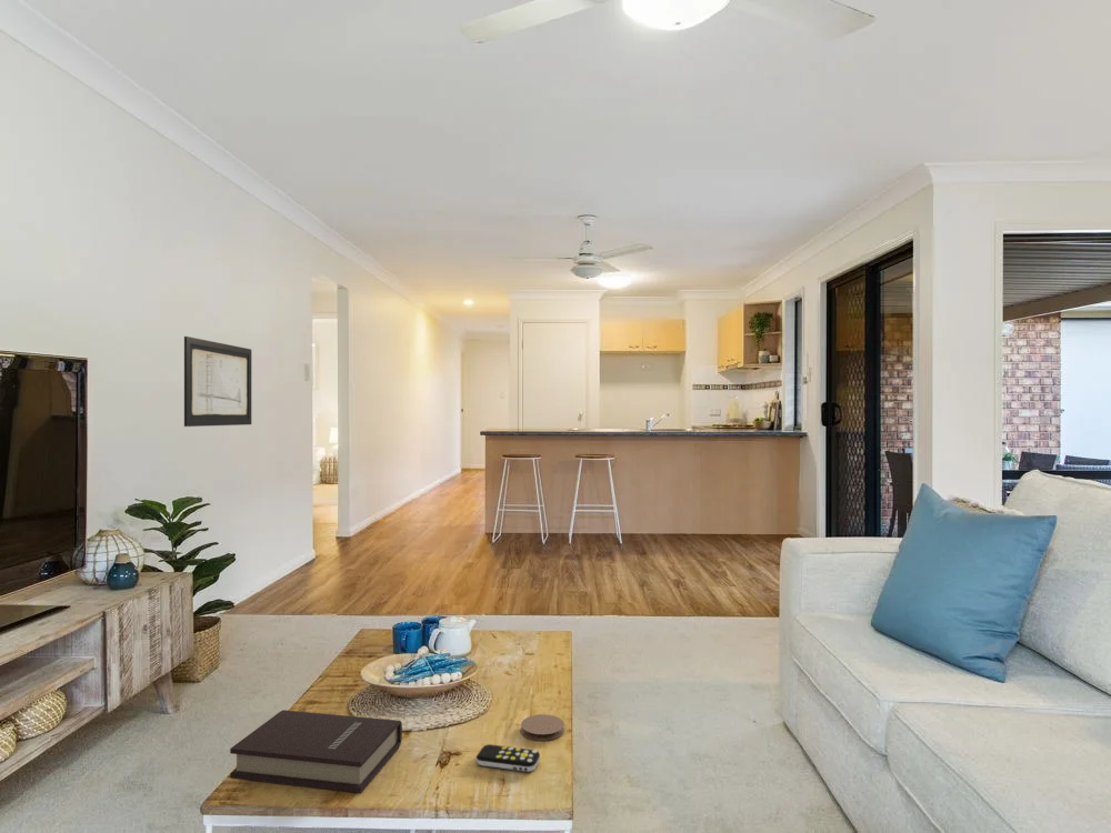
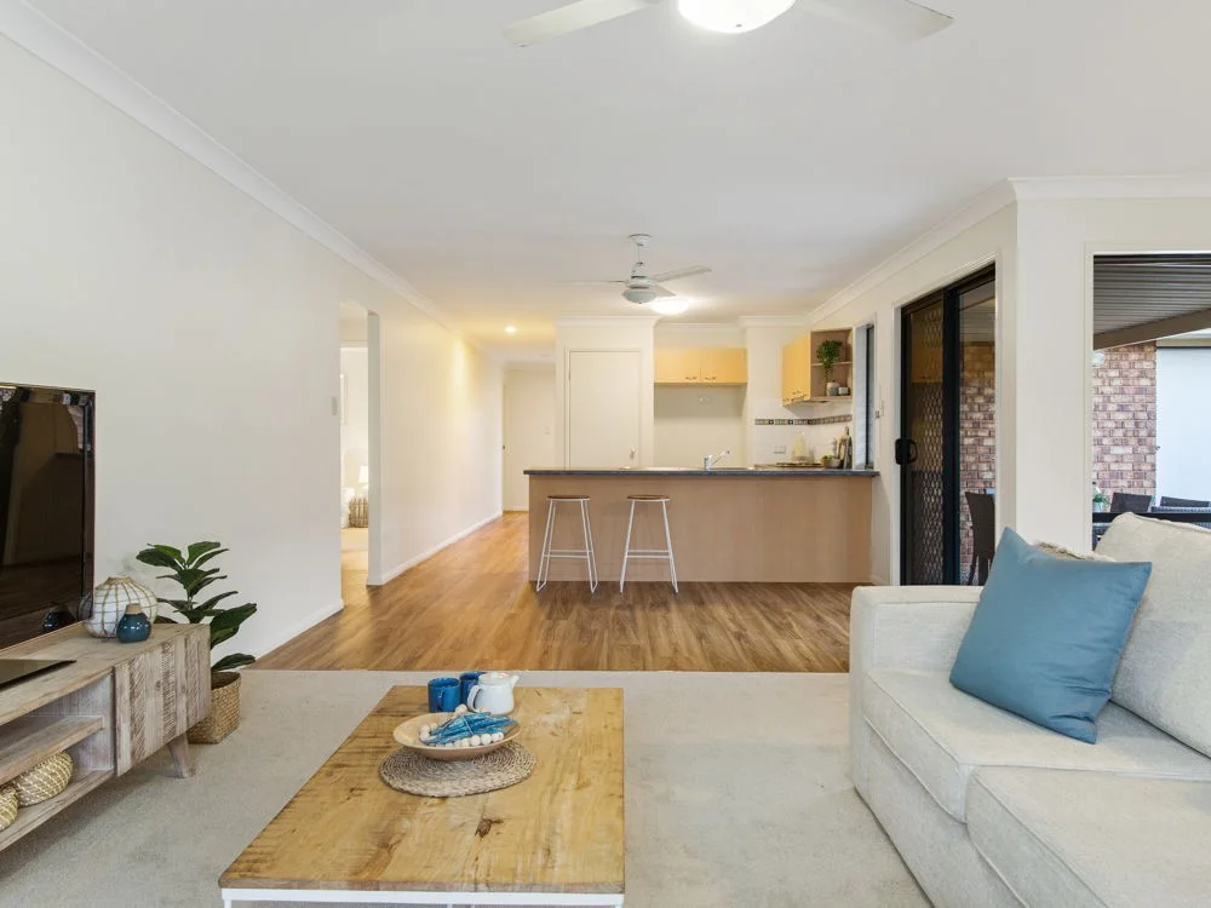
- wall art [183,335,252,428]
- book [229,709,403,794]
- remote control [476,743,541,773]
- coaster [520,713,565,742]
